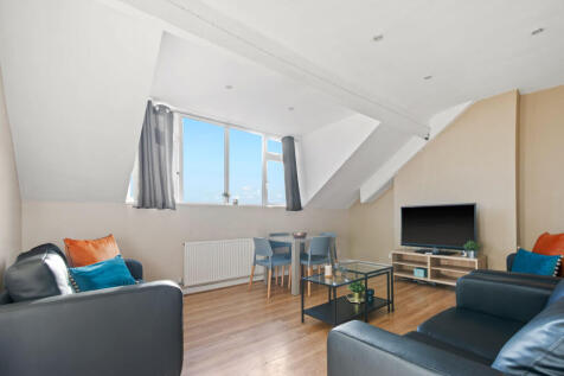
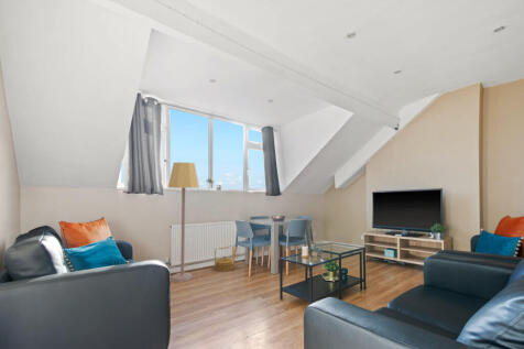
+ basket [214,244,236,272]
+ lamp [167,161,200,283]
